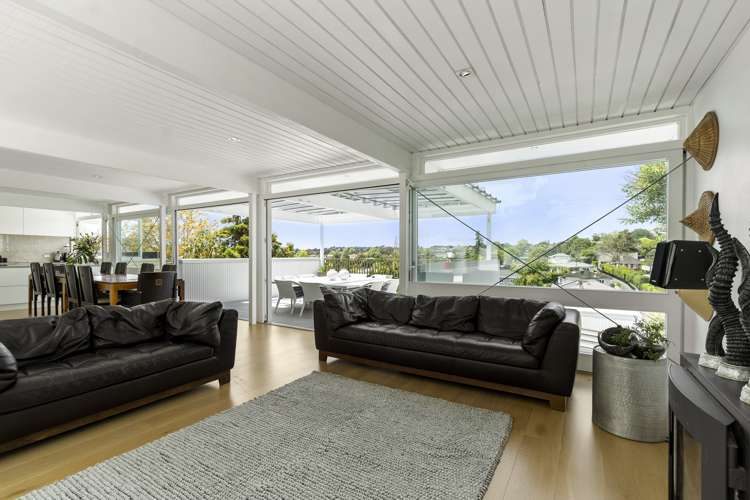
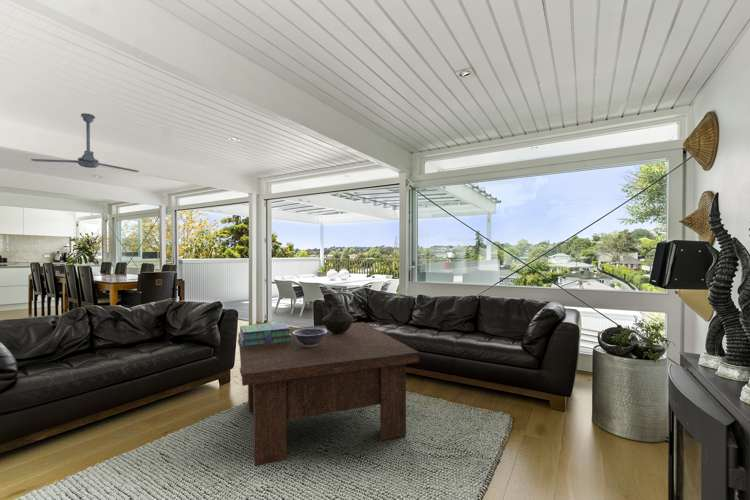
+ stack of books [237,321,292,346]
+ vase [321,305,354,333]
+ decorative bowl [292,328,328,347]
+ ceiling fan [30,112,140,173]
+ coffee table [237,321,420,467]
